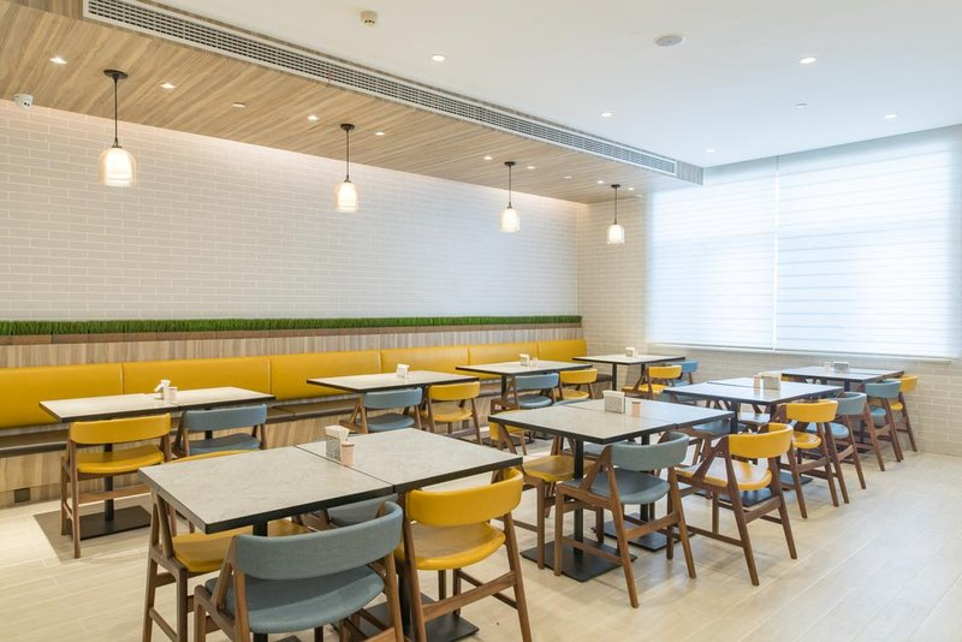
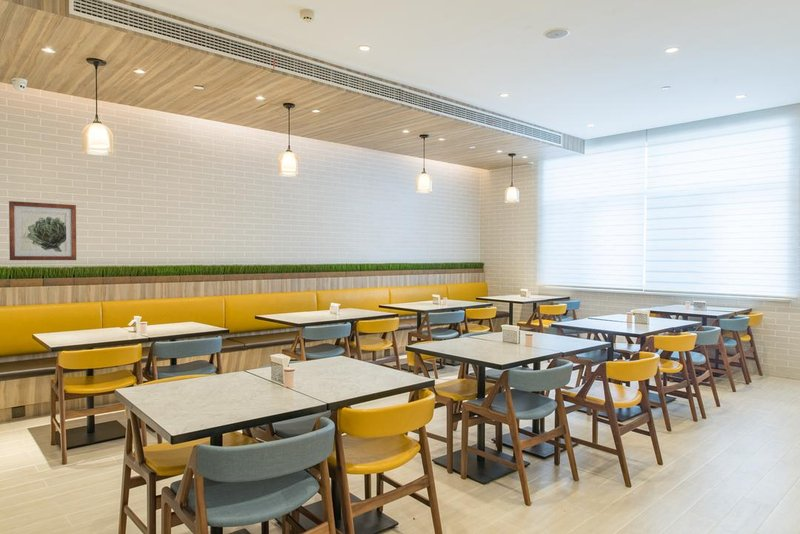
+ wall art [8,200,77,261]
